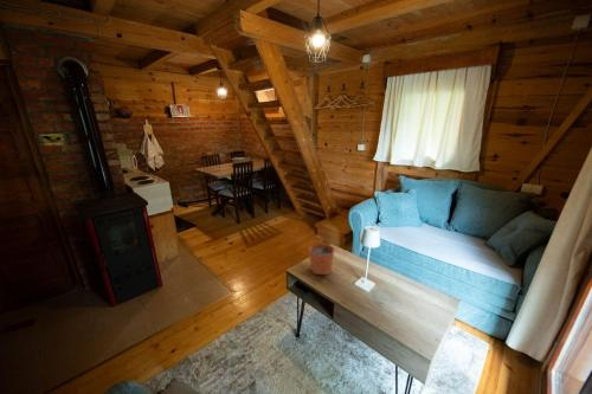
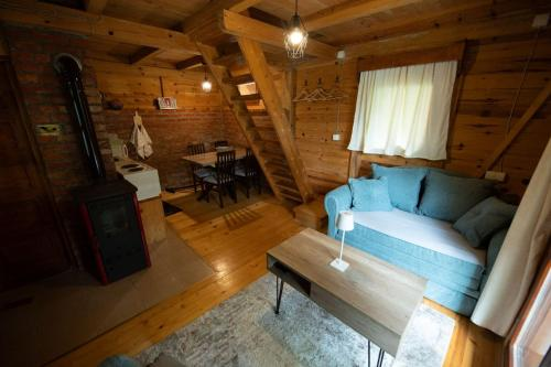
- plant pot [308,239,335,277]
